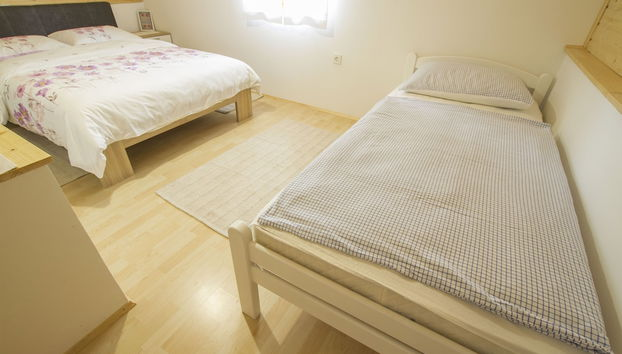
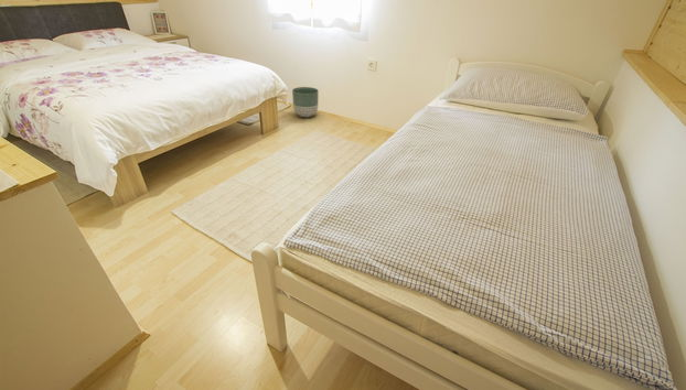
+ planter [291,86,320,118]
